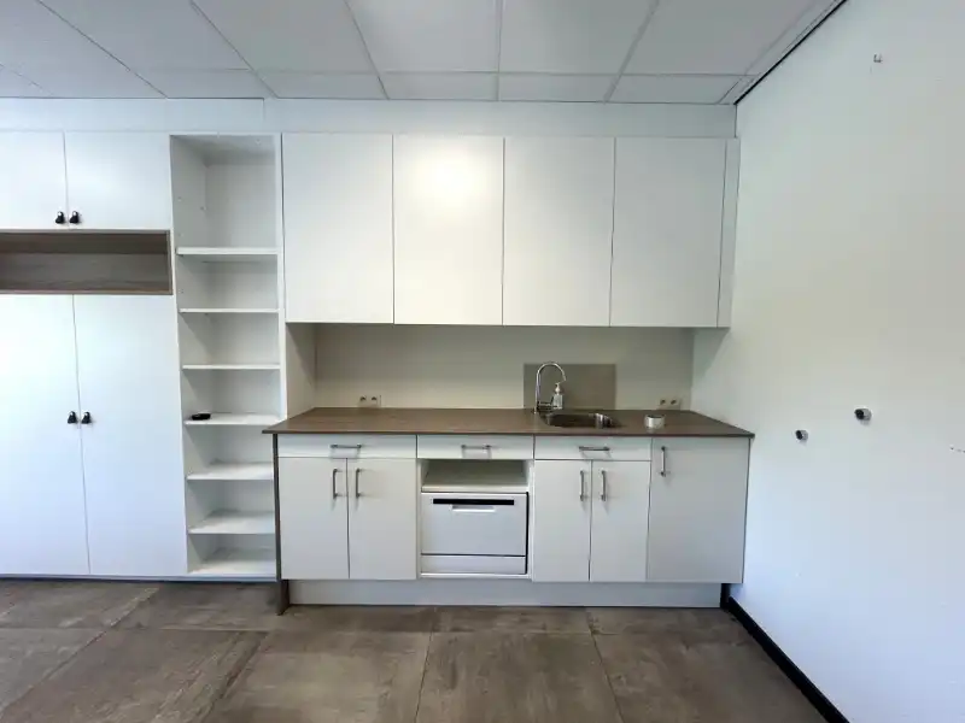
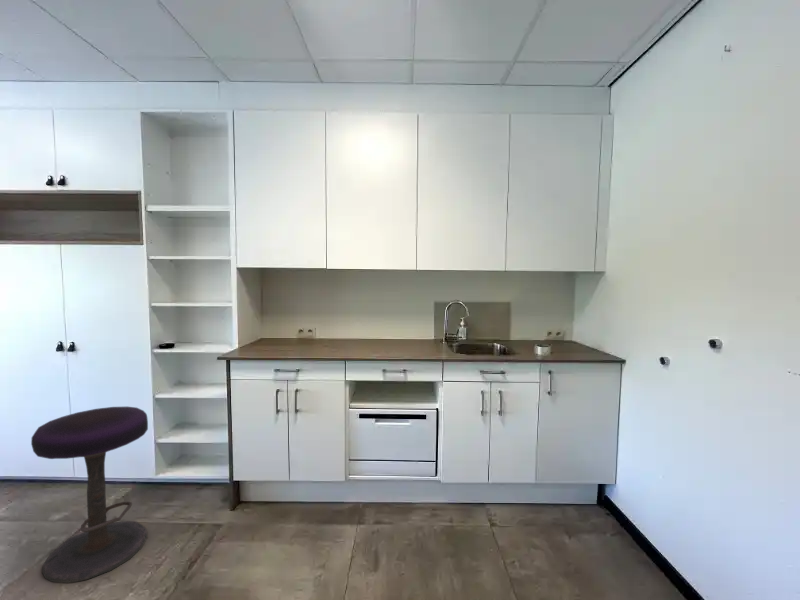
+ stool [30,406,149,584]
